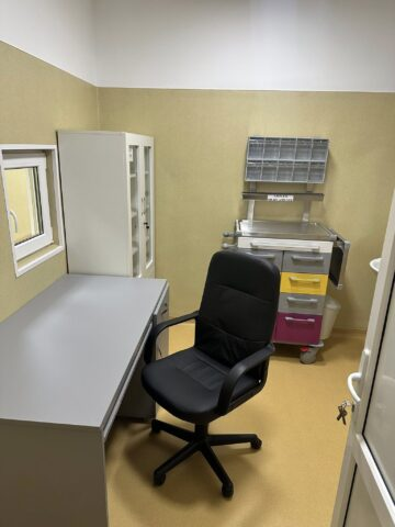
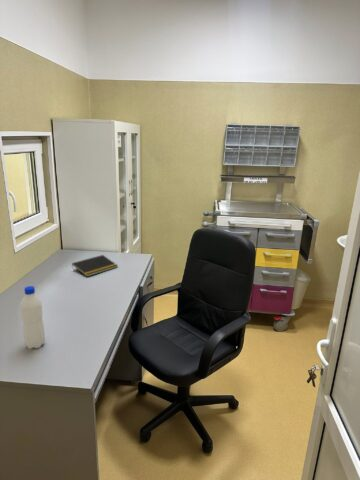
+ notepad [71,254,119,278]
+ water bottle [20,285,46,350]
